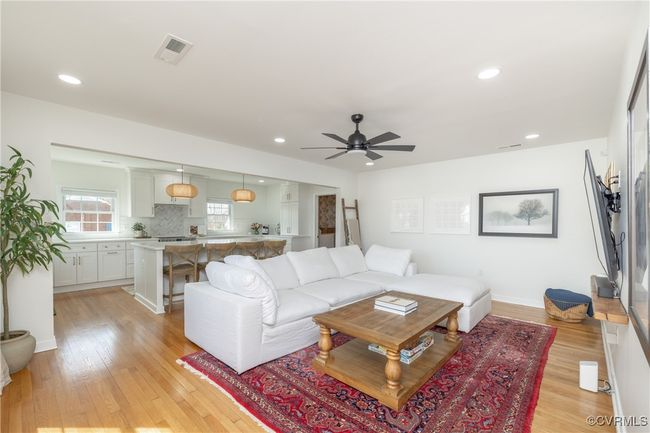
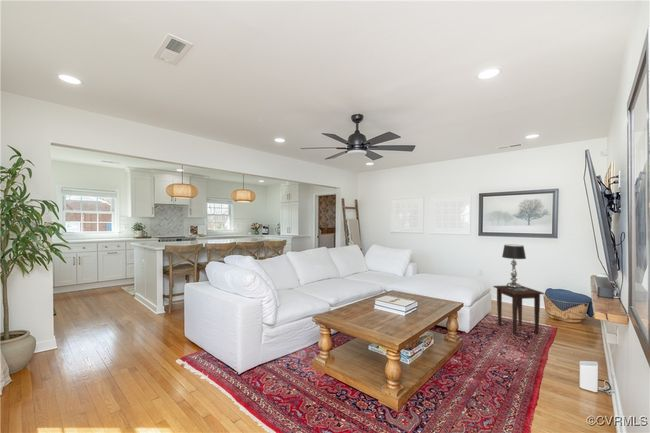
+ side table [492,285,545,336]
+ table lamp [501,244,527,288]
